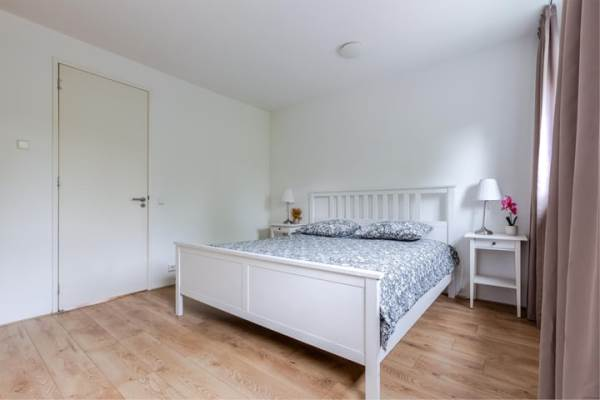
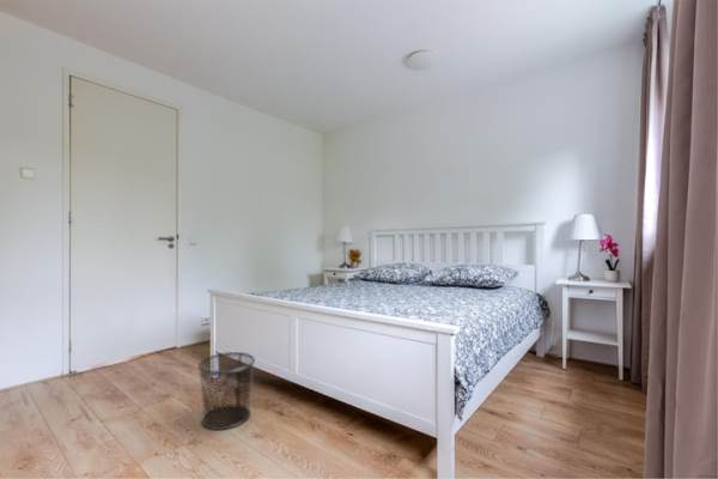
+ waste bin [196,351,256,431]
